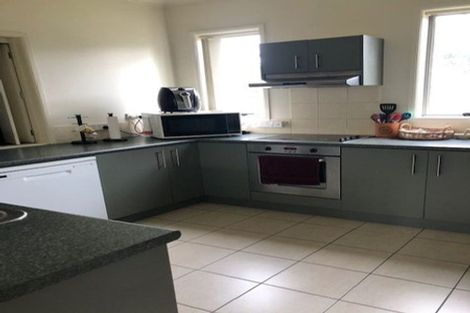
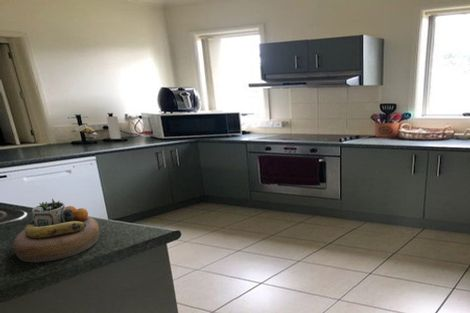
+ decorative bowl [12,198,100,263]
